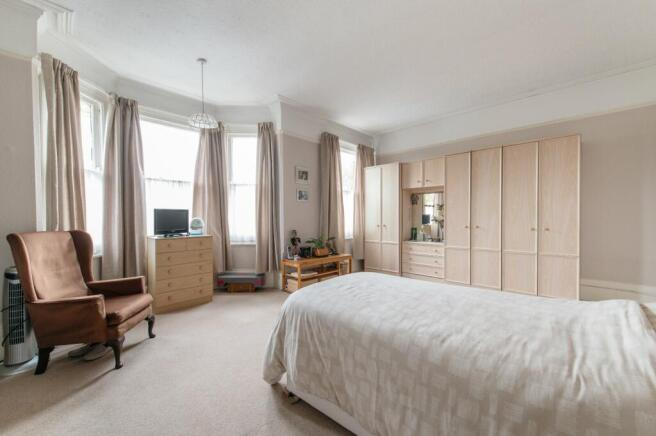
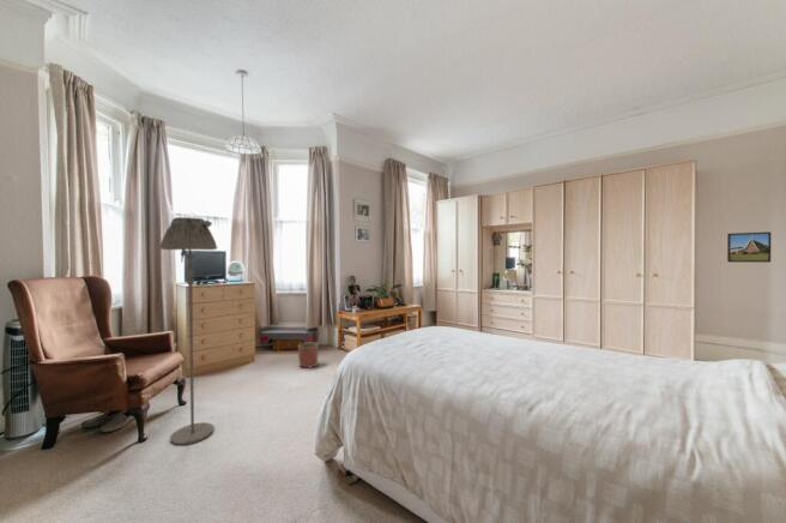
+ planter [297,341,320,369]
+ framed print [726,230,772,264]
+ floor lamp [158,216,218,446]
